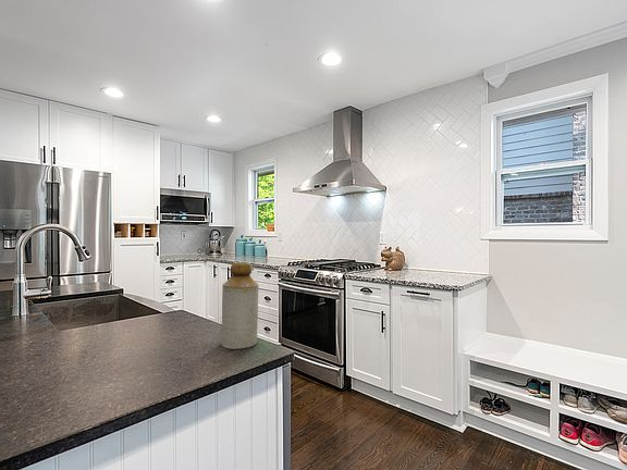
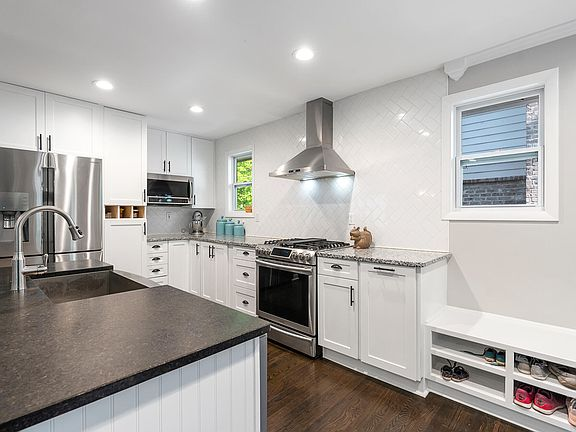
- bottle [220,261,259,350]
